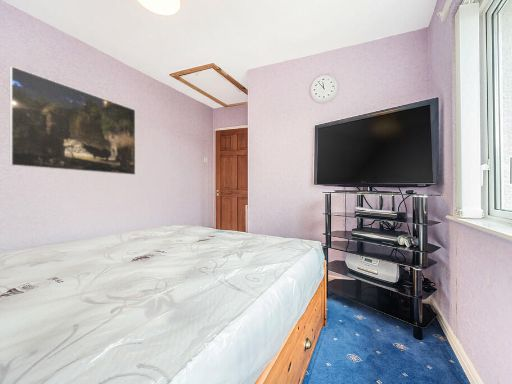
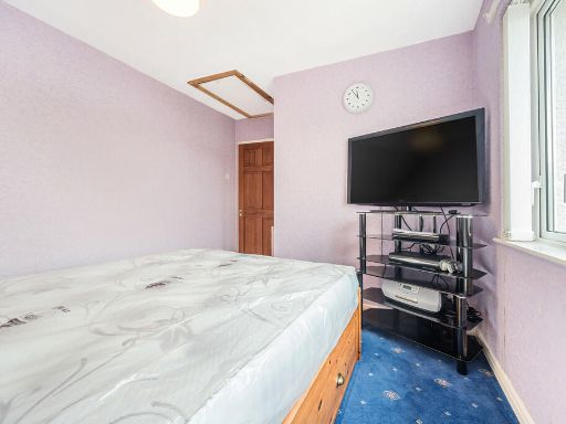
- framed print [9,65,136,176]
